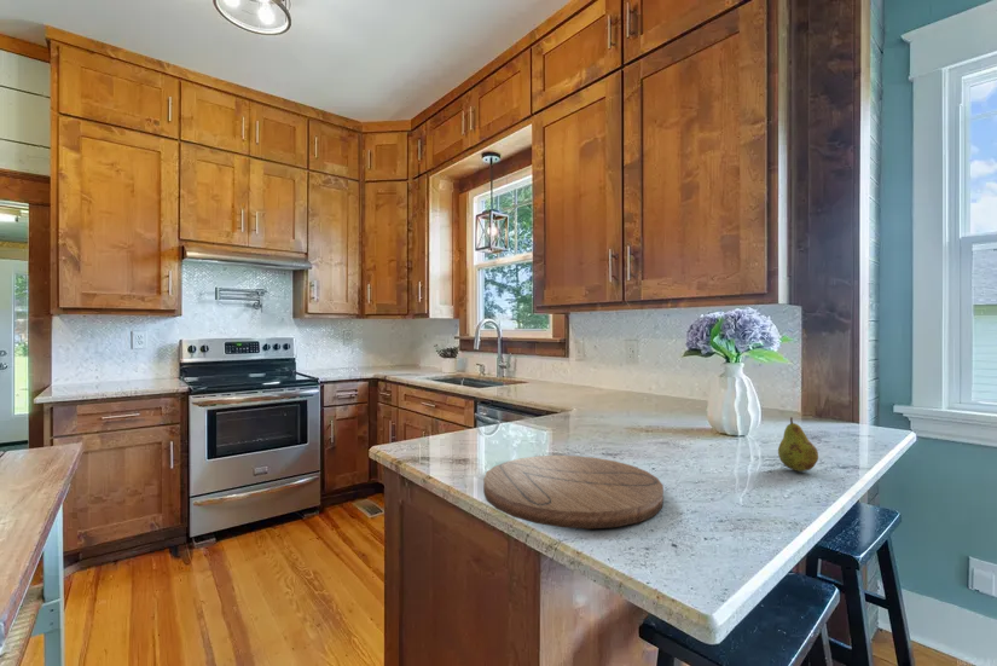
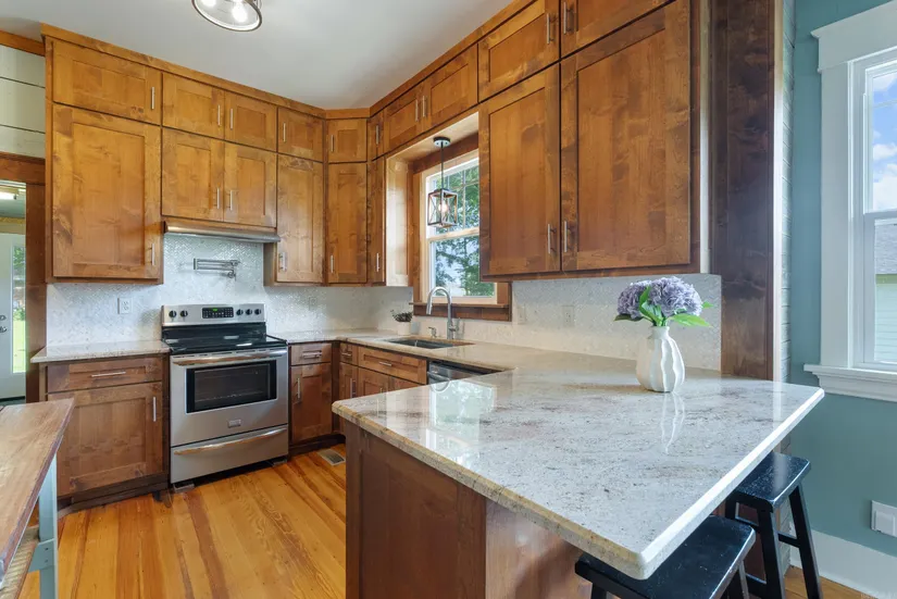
- fruit [777,416,819,473]
- cutting board [482,454,665,529]
